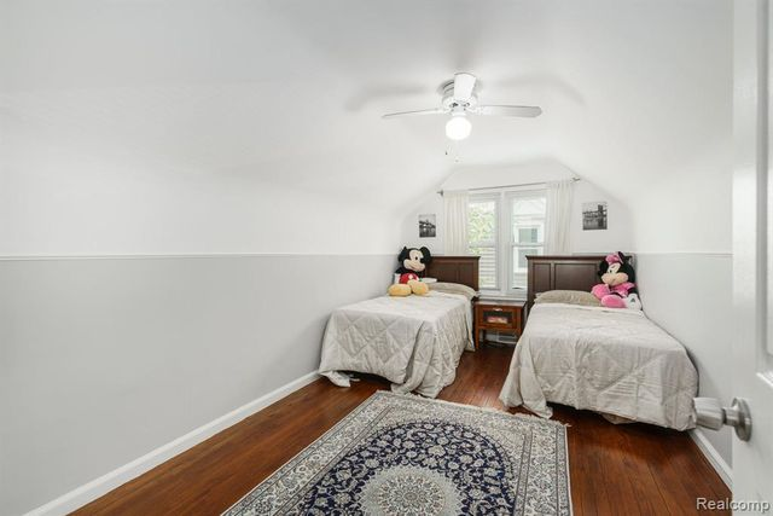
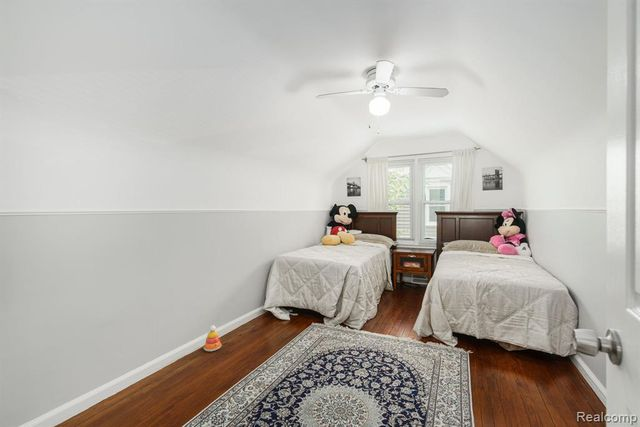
+ stacking toy [203,324,222,352]
